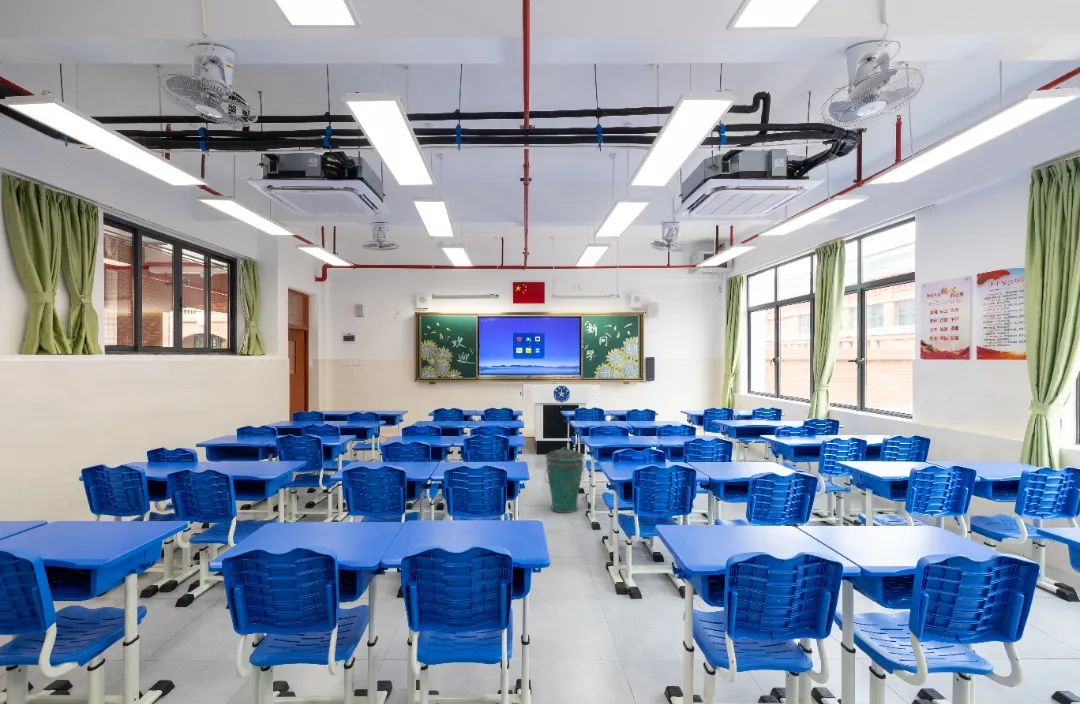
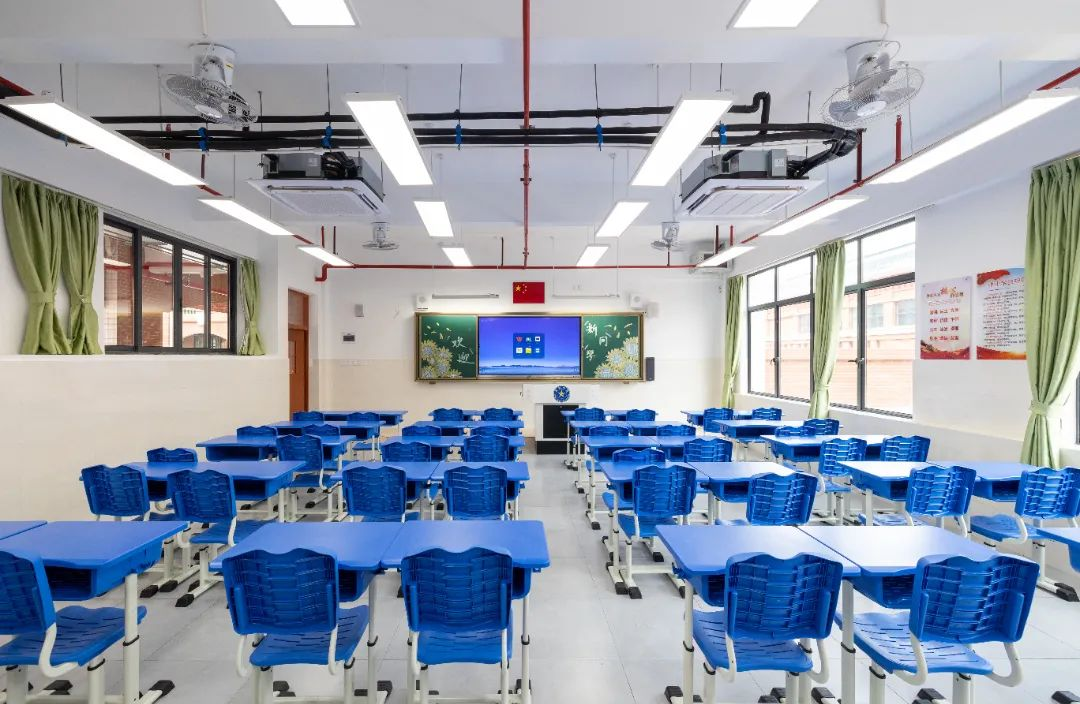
- trash can [544,446,585,514]
